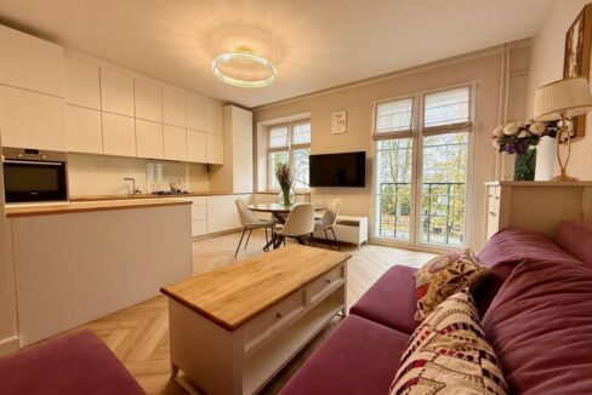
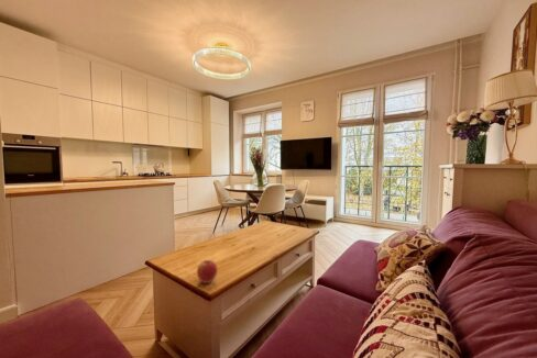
+ apple [196,259,218,284]
